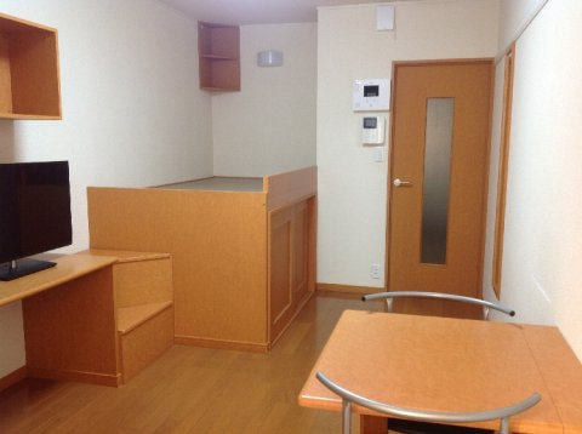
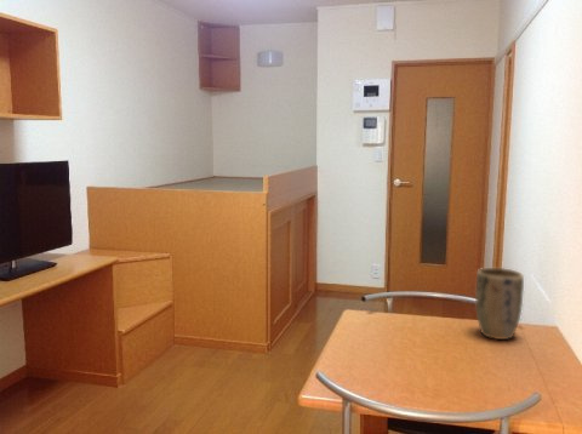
+ plant pot [474,267,525,341]
